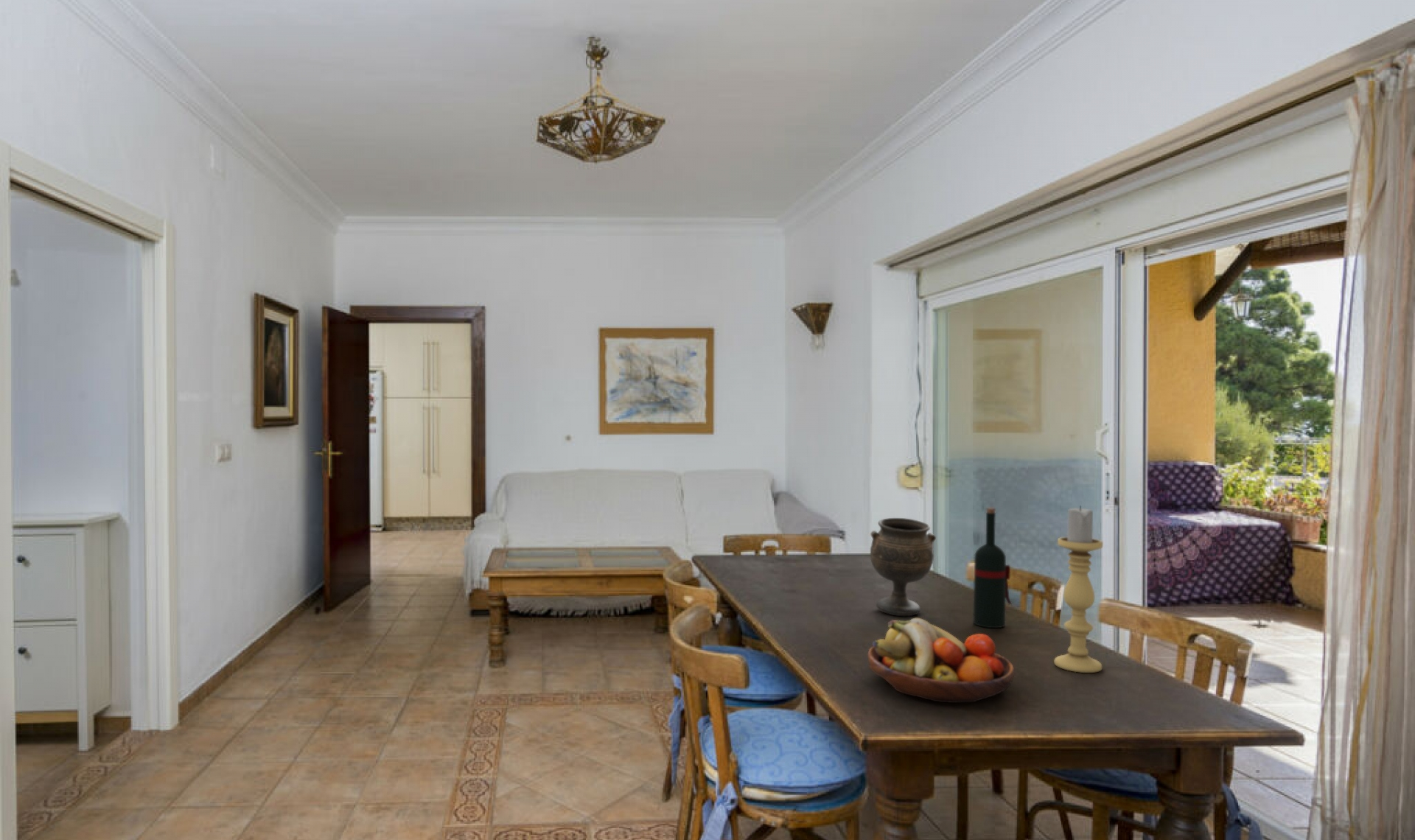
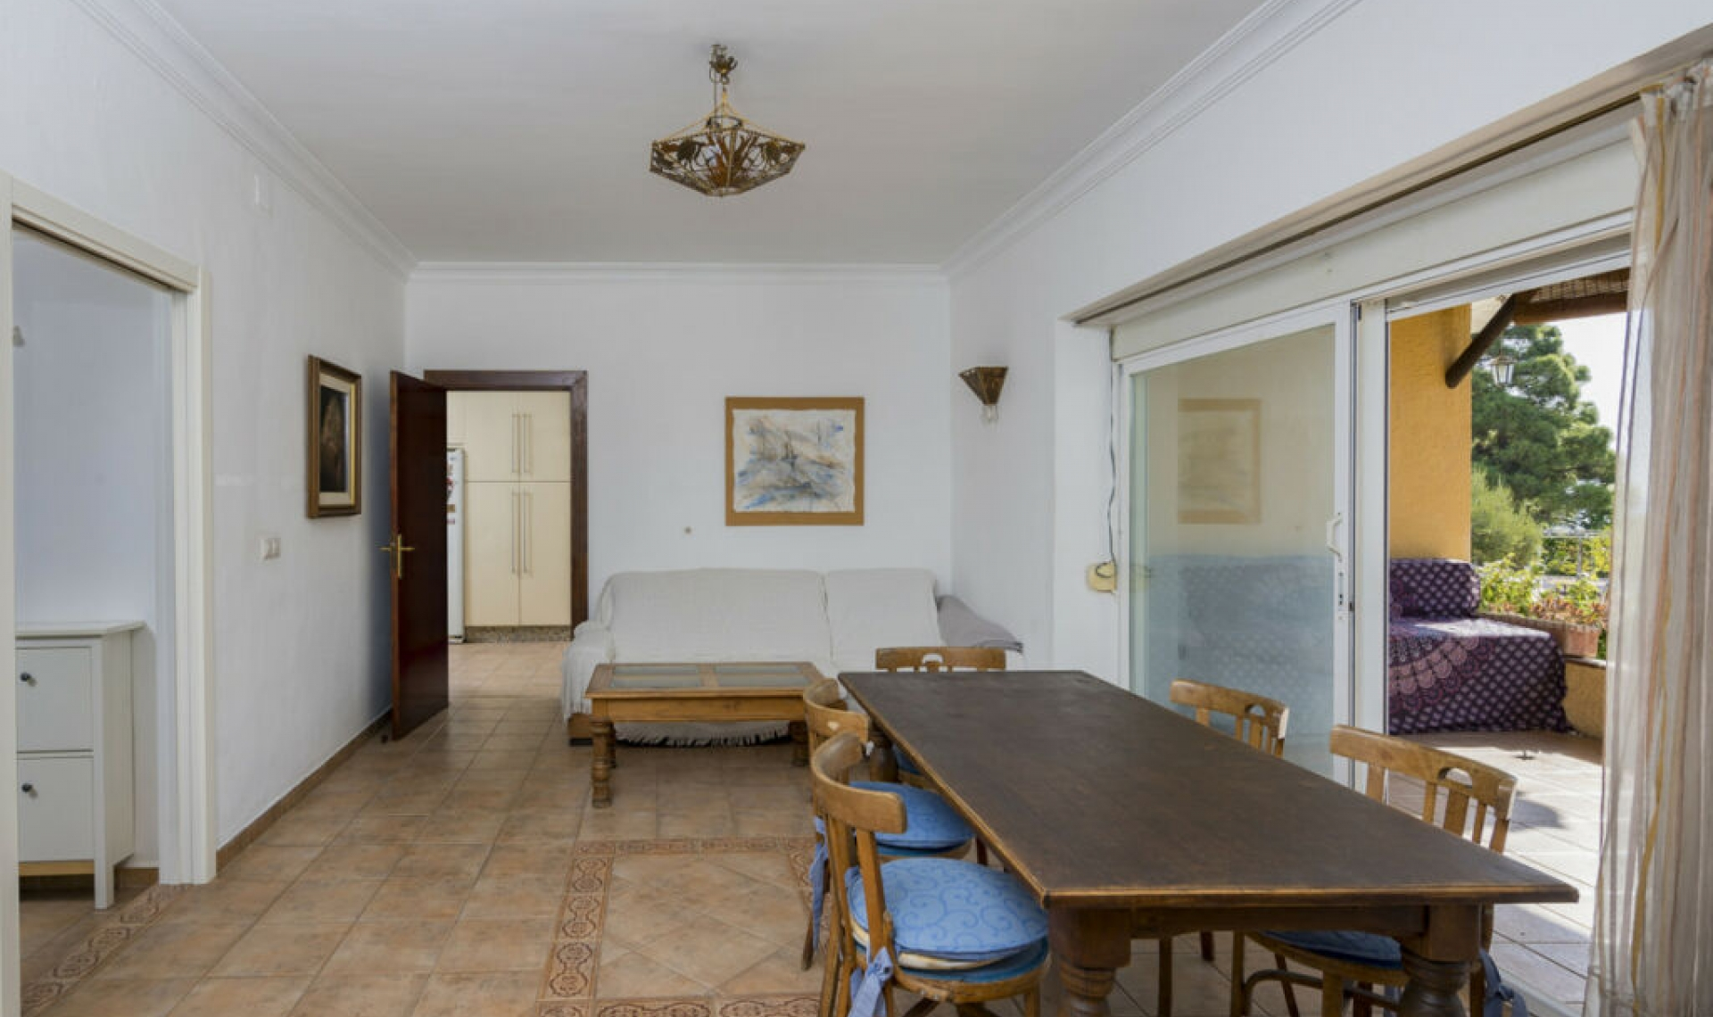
- goblet [870,517,937,617]
- candle holder [1054,505,1103,673]
- wine bottle [972,507,1013,629]
- fruit bowl [867,617,1015,704]
